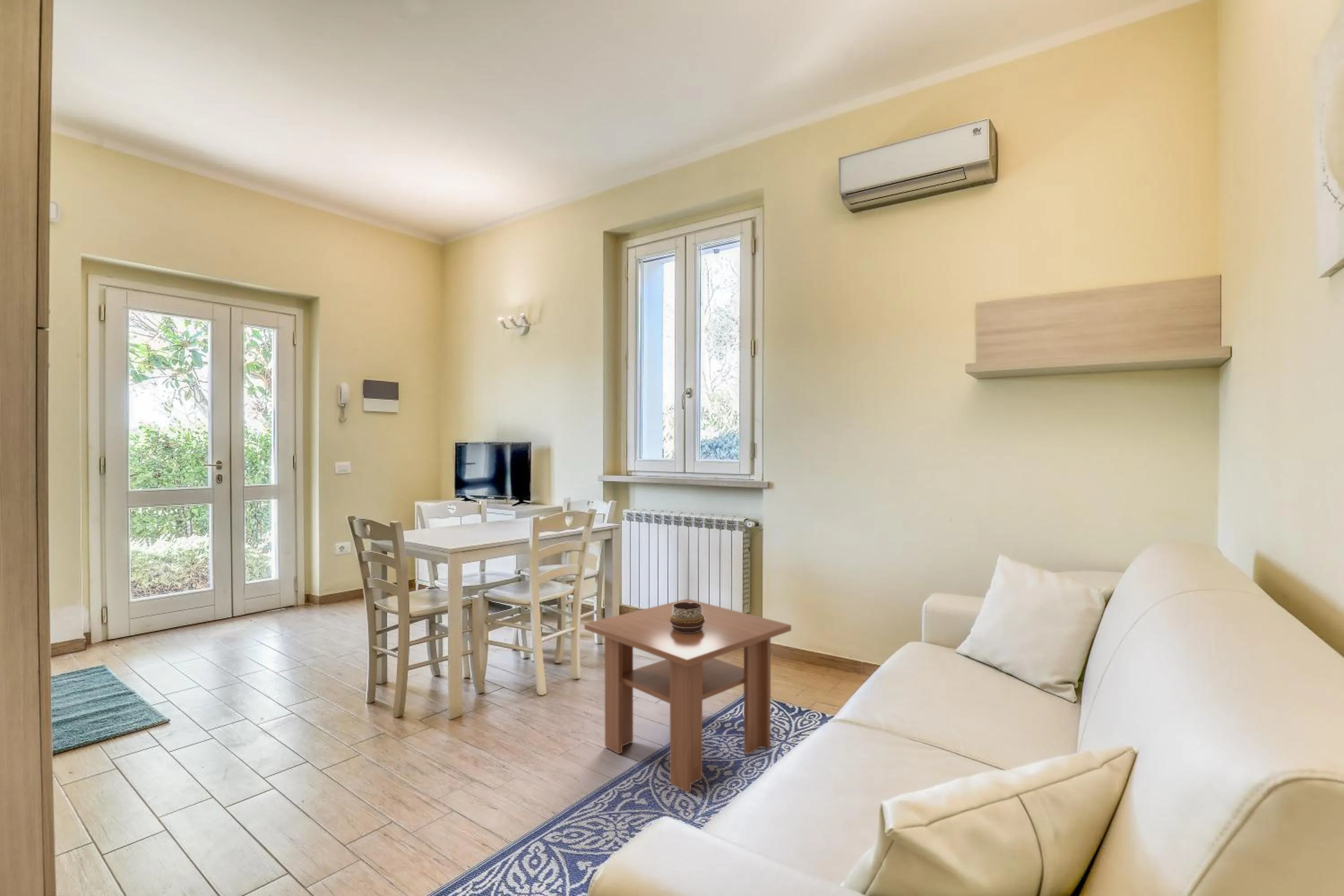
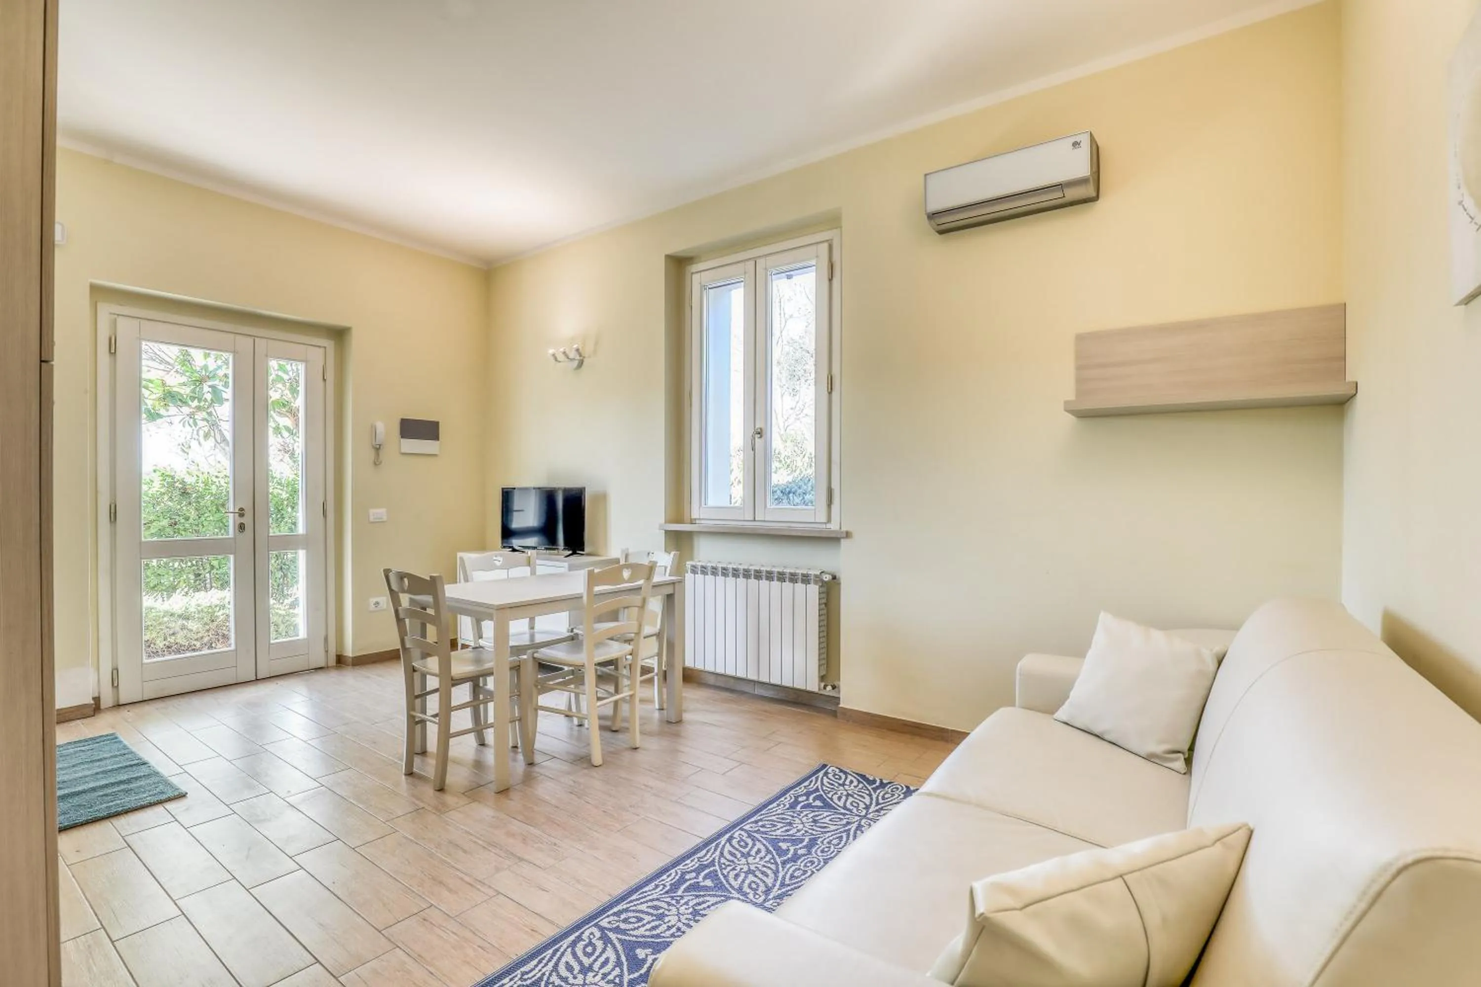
- decorative bowl [670,602,705,632]
- coffee table [584,598,792,793]
